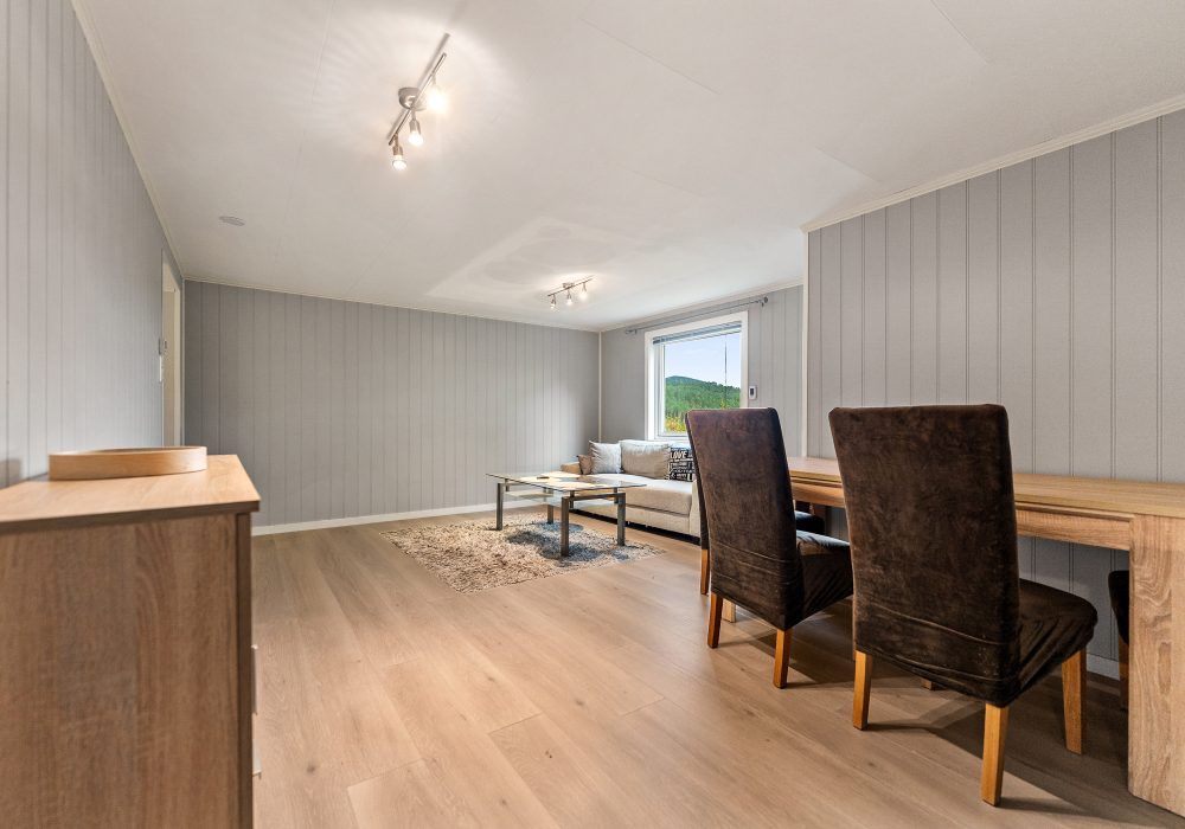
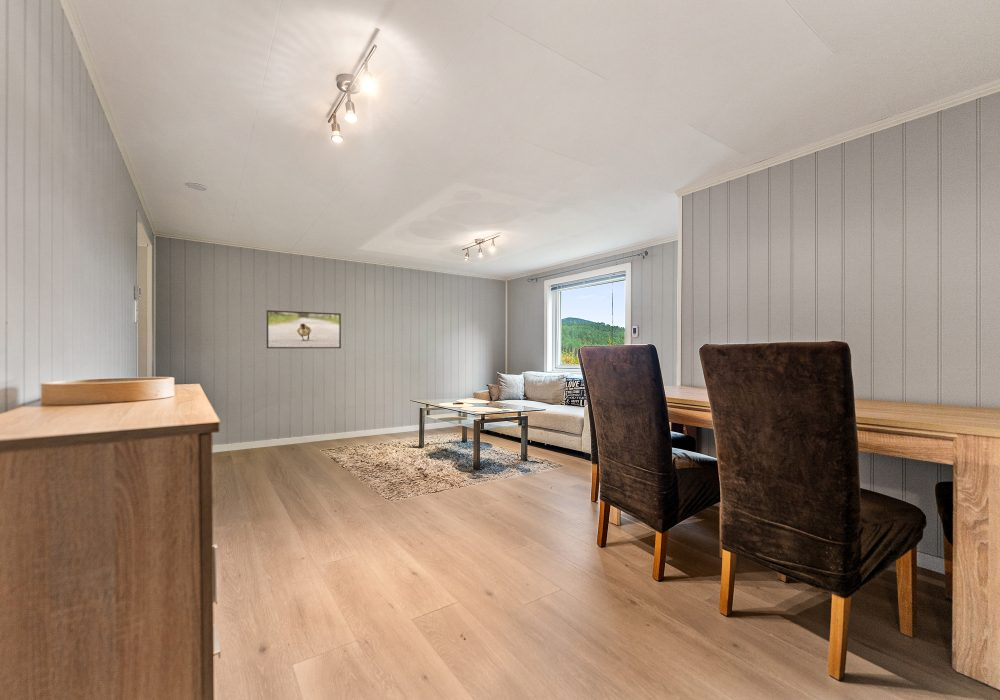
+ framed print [266,309,342,349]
